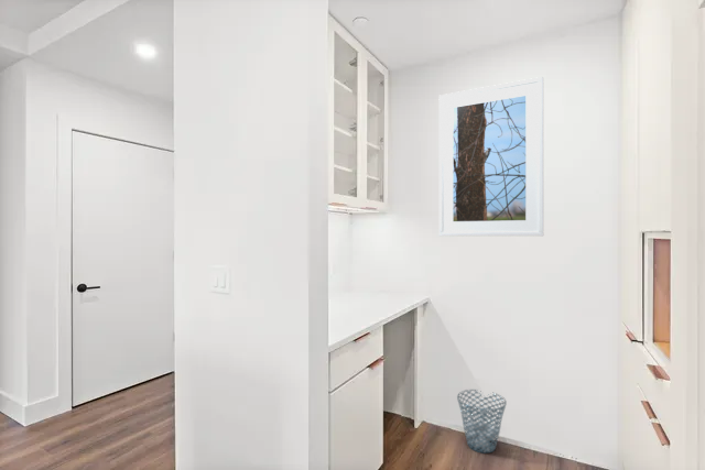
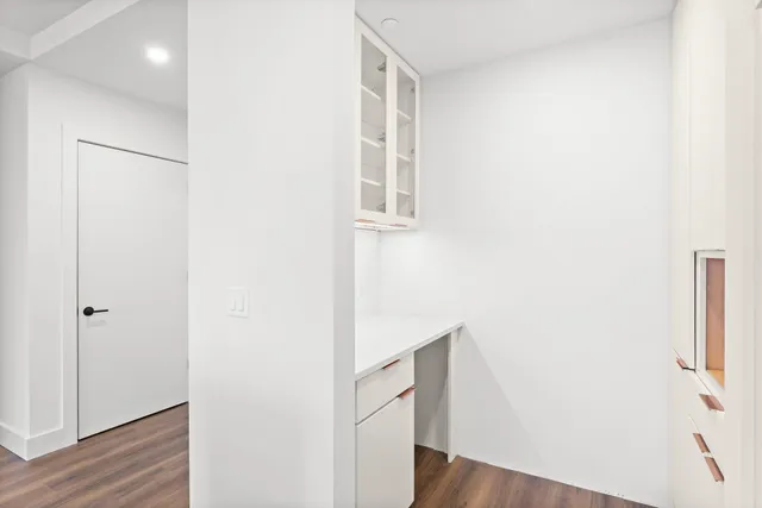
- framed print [437,76,544,237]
- waste basket [456,389,508,455]
